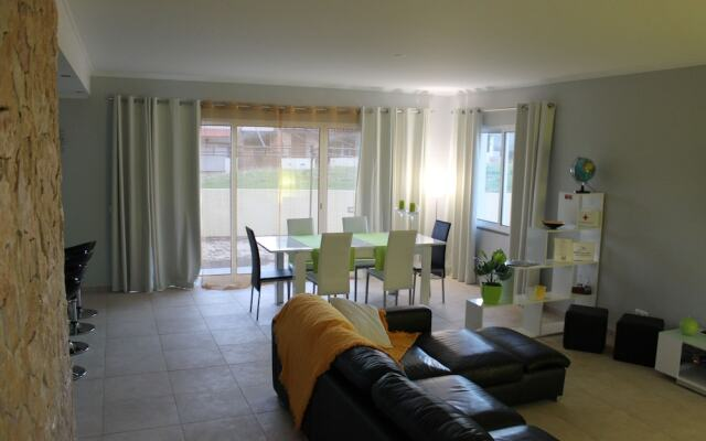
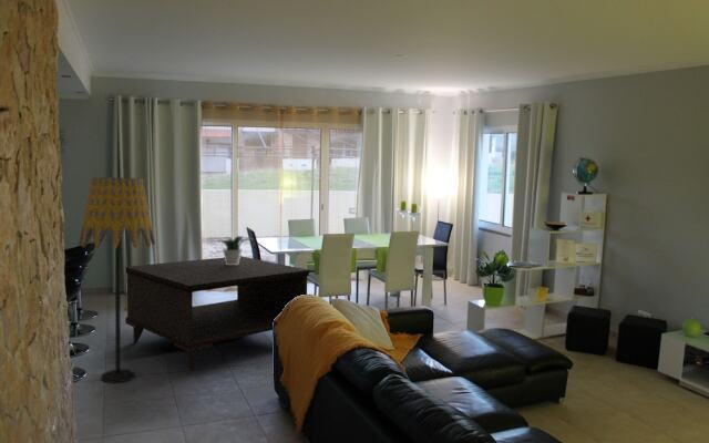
+ potted plant [217,235,255,265]
+ floor lamp [78,176,156,384]
+ coffee table [124,255,310,372]
